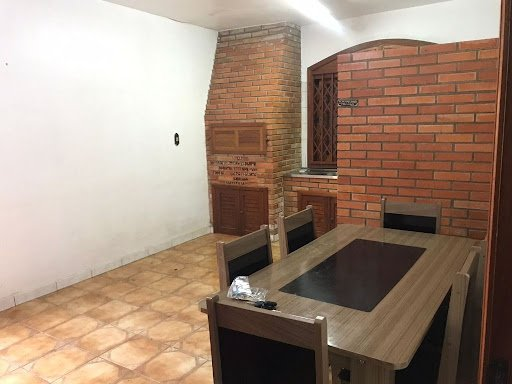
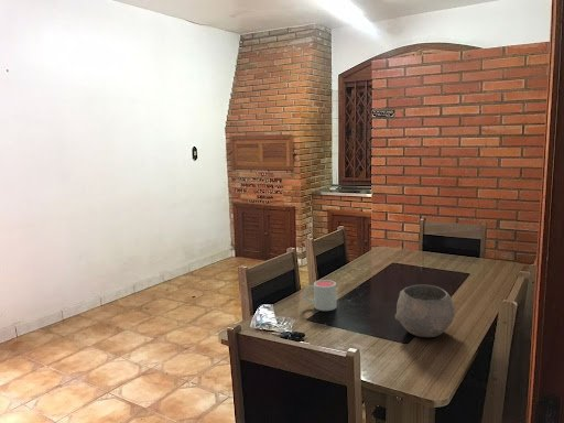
+ mug [302,279,337,312]
+ bowl [394,283,456,338]
